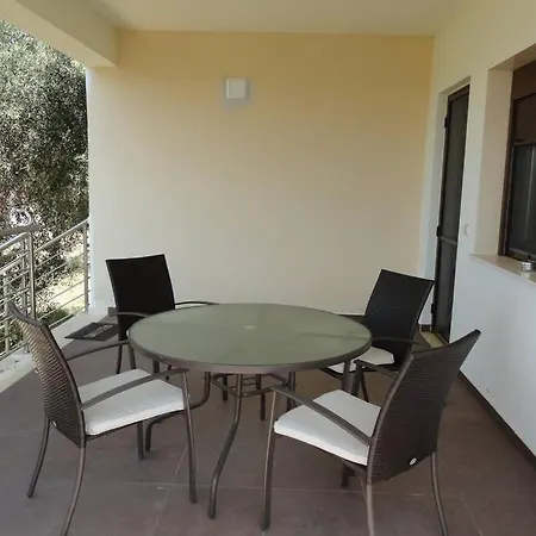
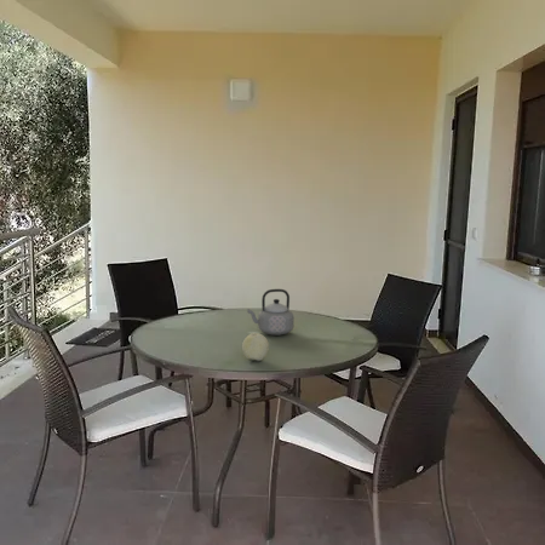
+ fruit [241,332,270,362]
+ teapot [246,288,296,337]
